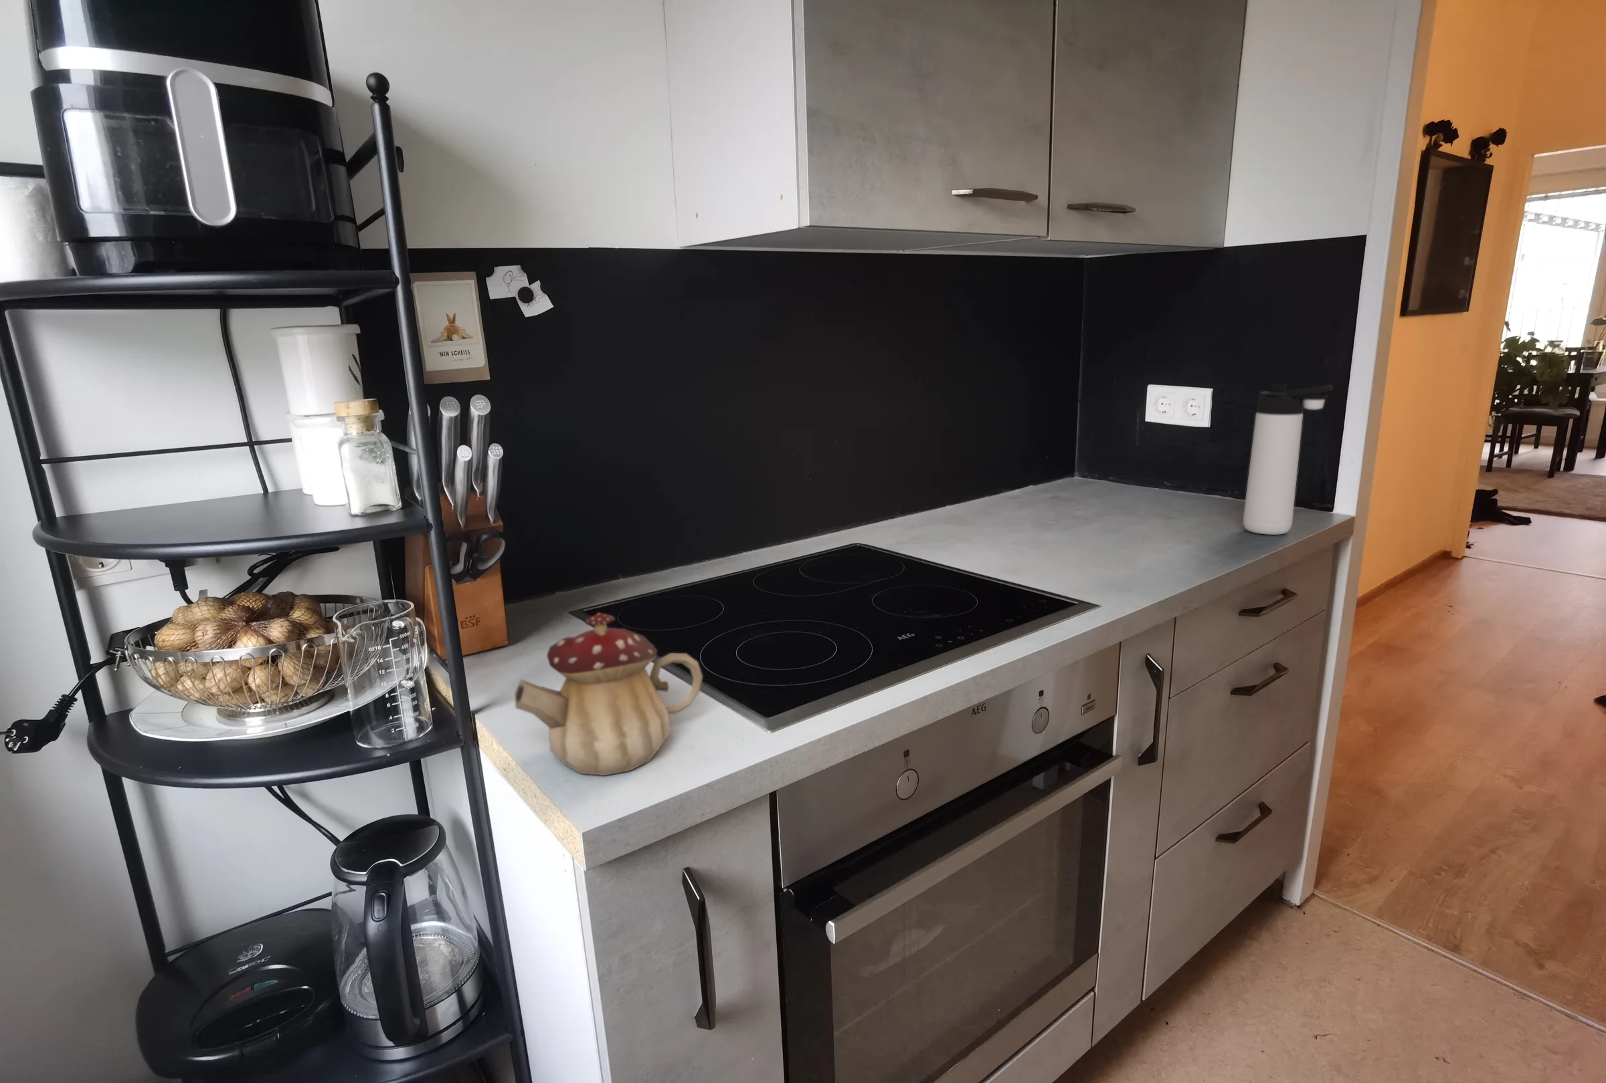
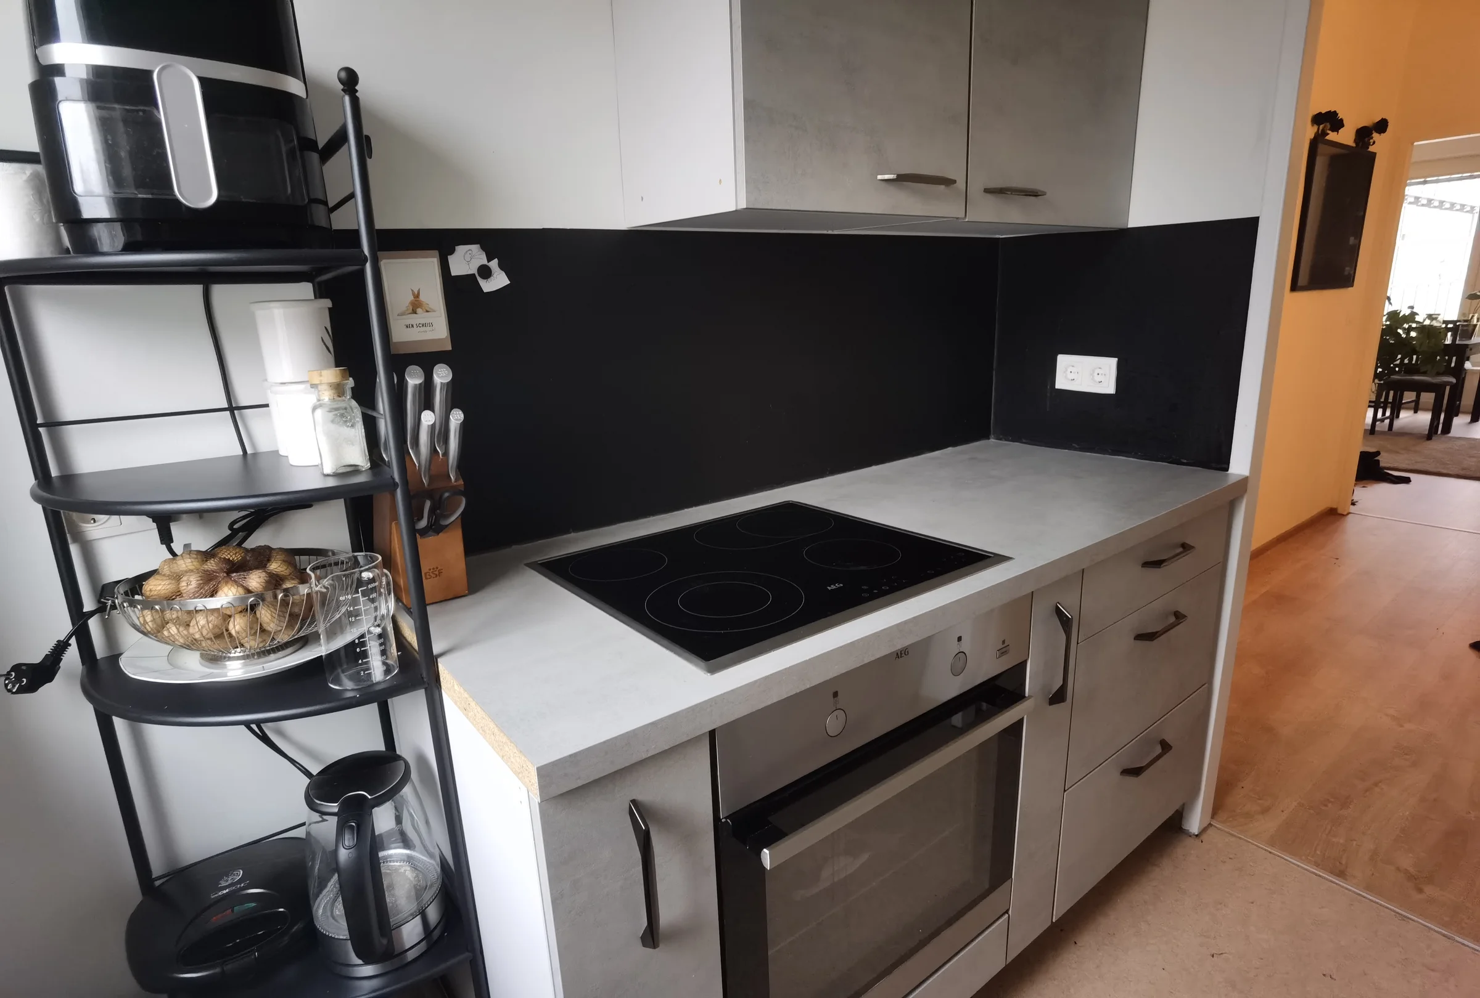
- teapot [514,613,704,776]
- thermos bottle [1243,383,1333,535]
